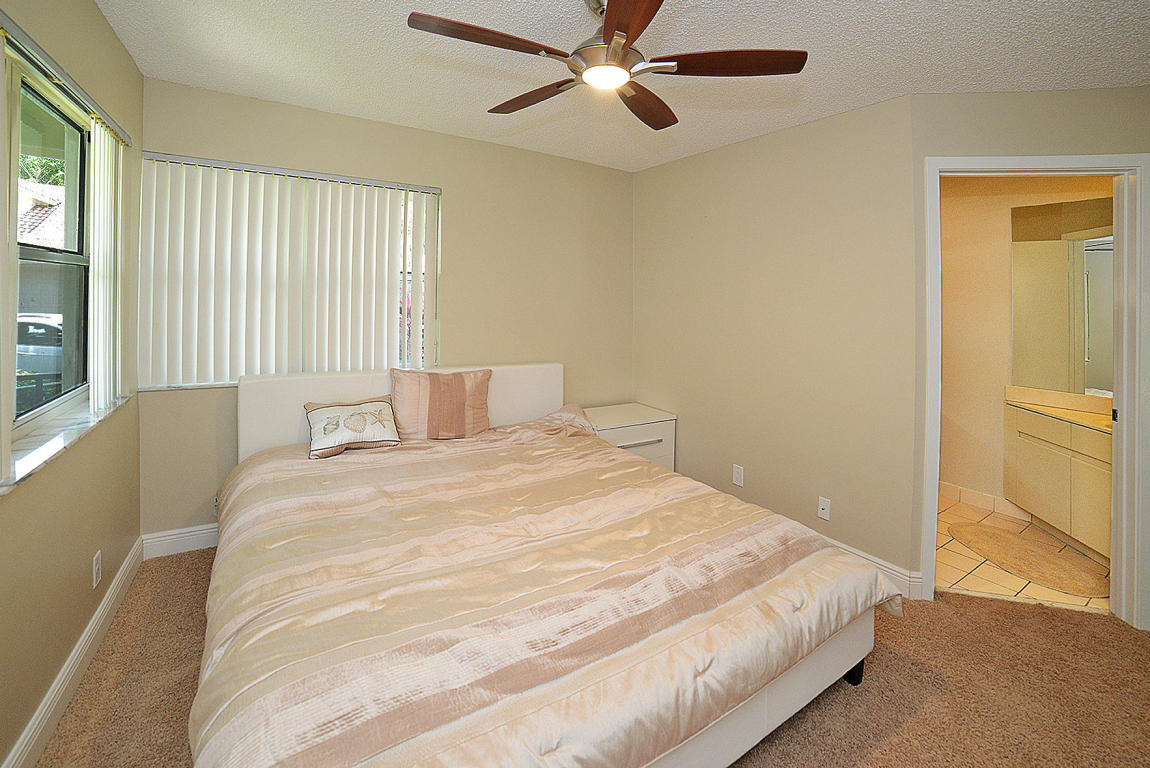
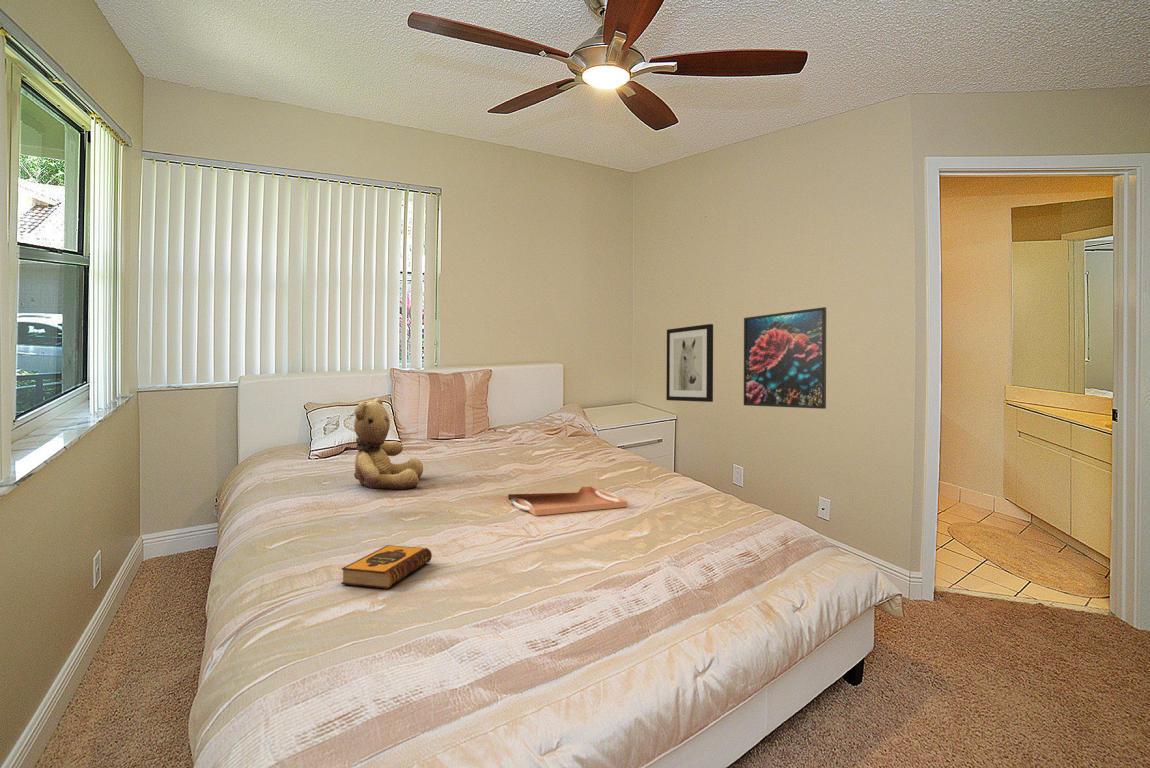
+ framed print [743,306,827,410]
+ teddy bear [353,397,424,491]
+ hardback book [340,544,433,590]
+ serving tray [507,486,628,517]
+ wall art [665,323,714,403]
